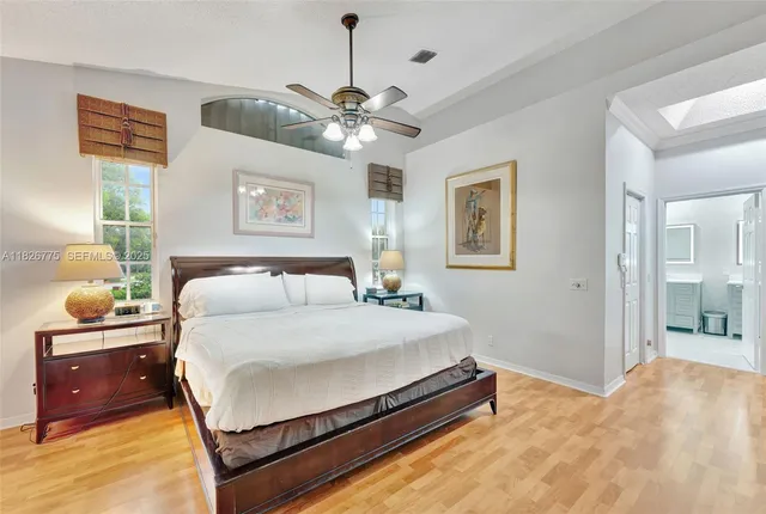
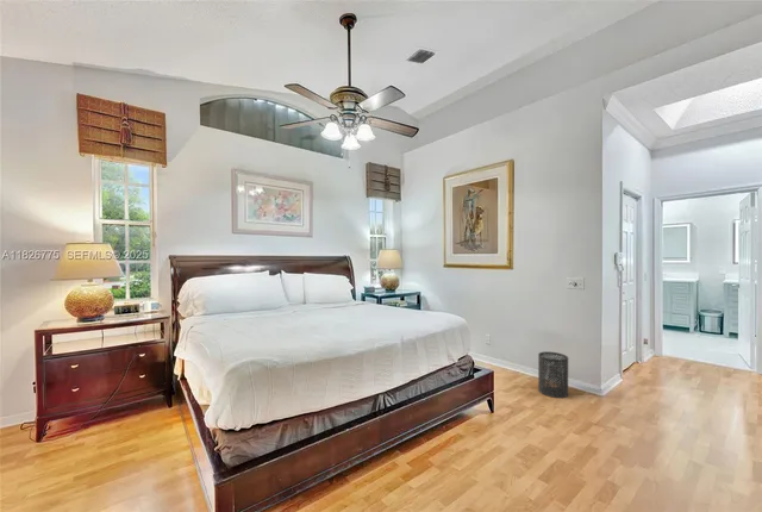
+ trash can [537,350,569,399]
